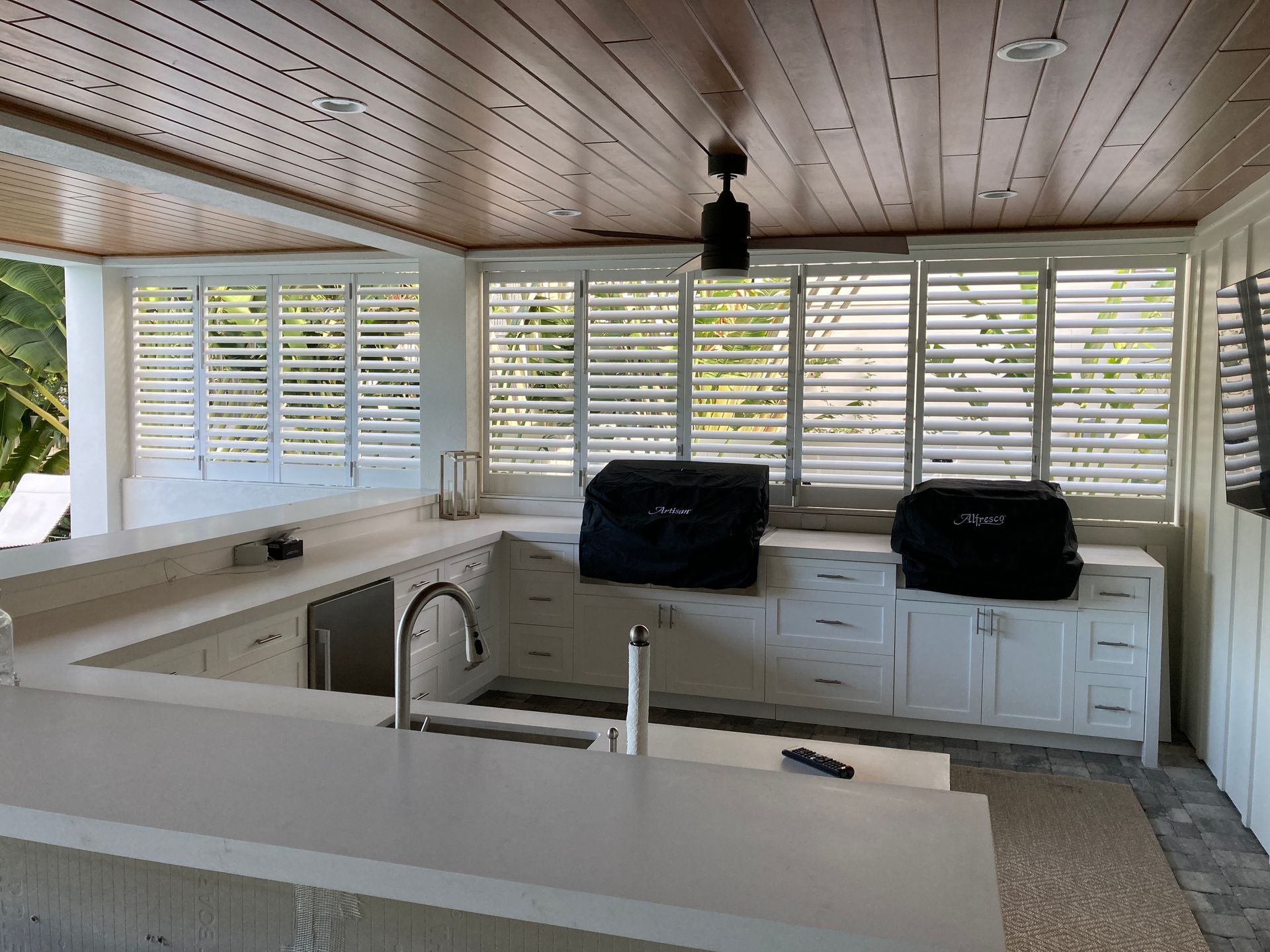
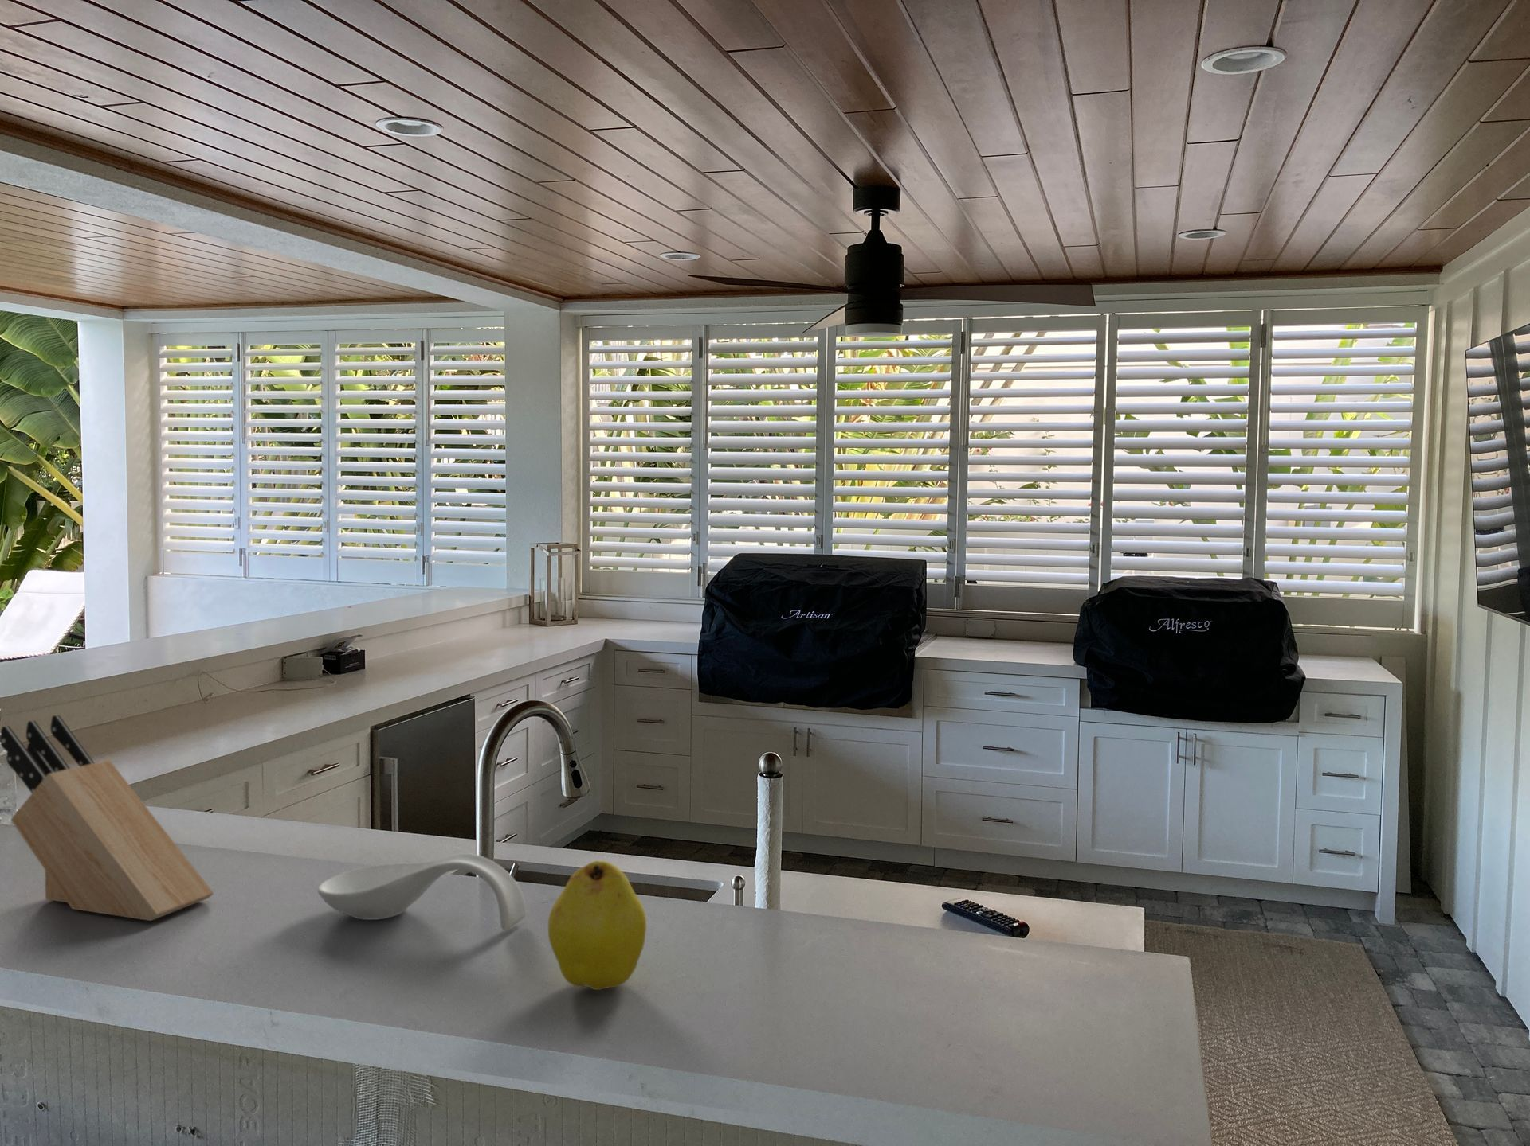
+ fruit [547,861,647,991]
+ spoon rest [317,852,526,931]
+ knife block [0,714,214,922]
